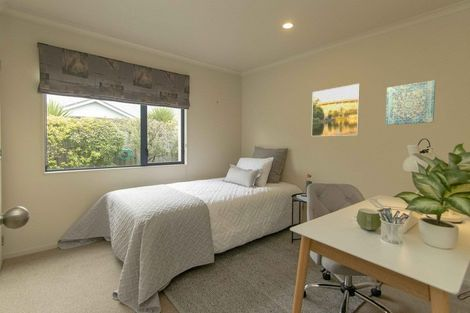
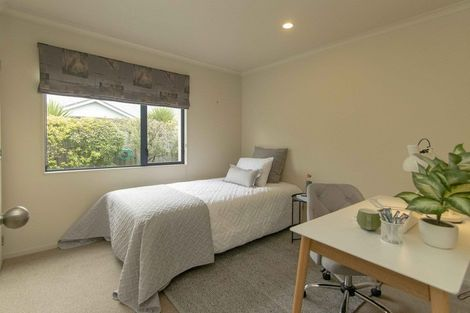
- wall art [385,79,436,126]
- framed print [311,83,361,137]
